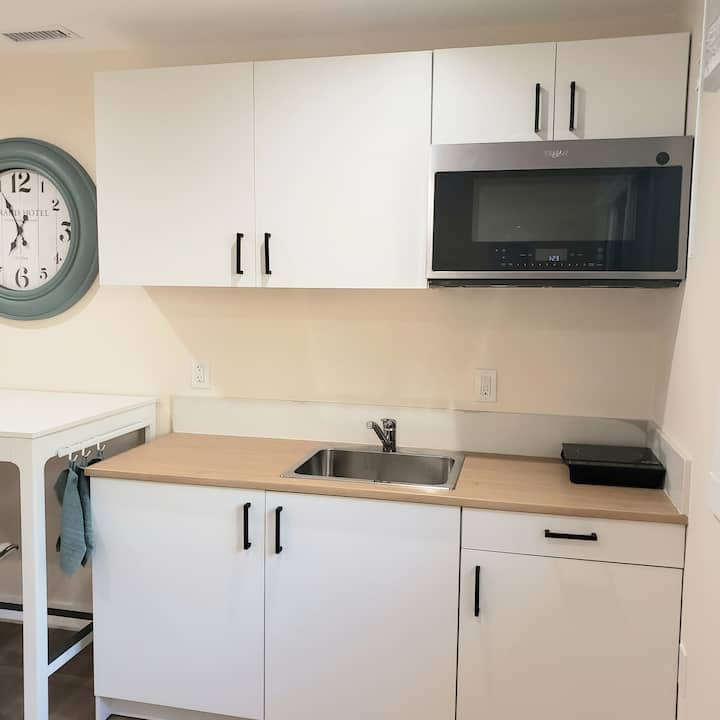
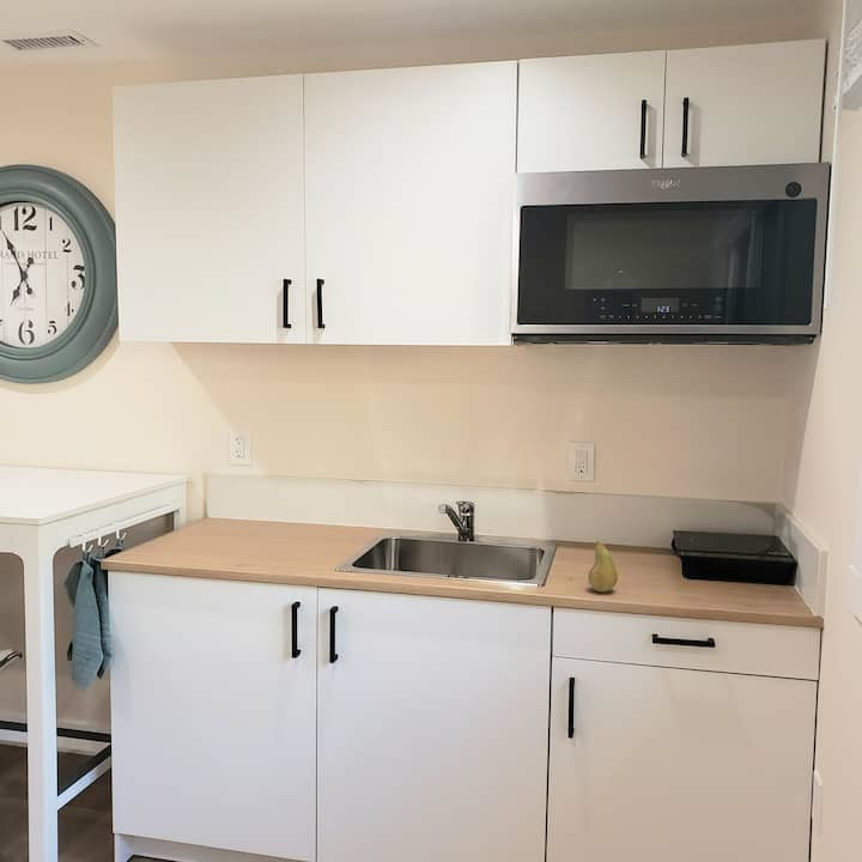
+ fruit [588,540,619,593]
